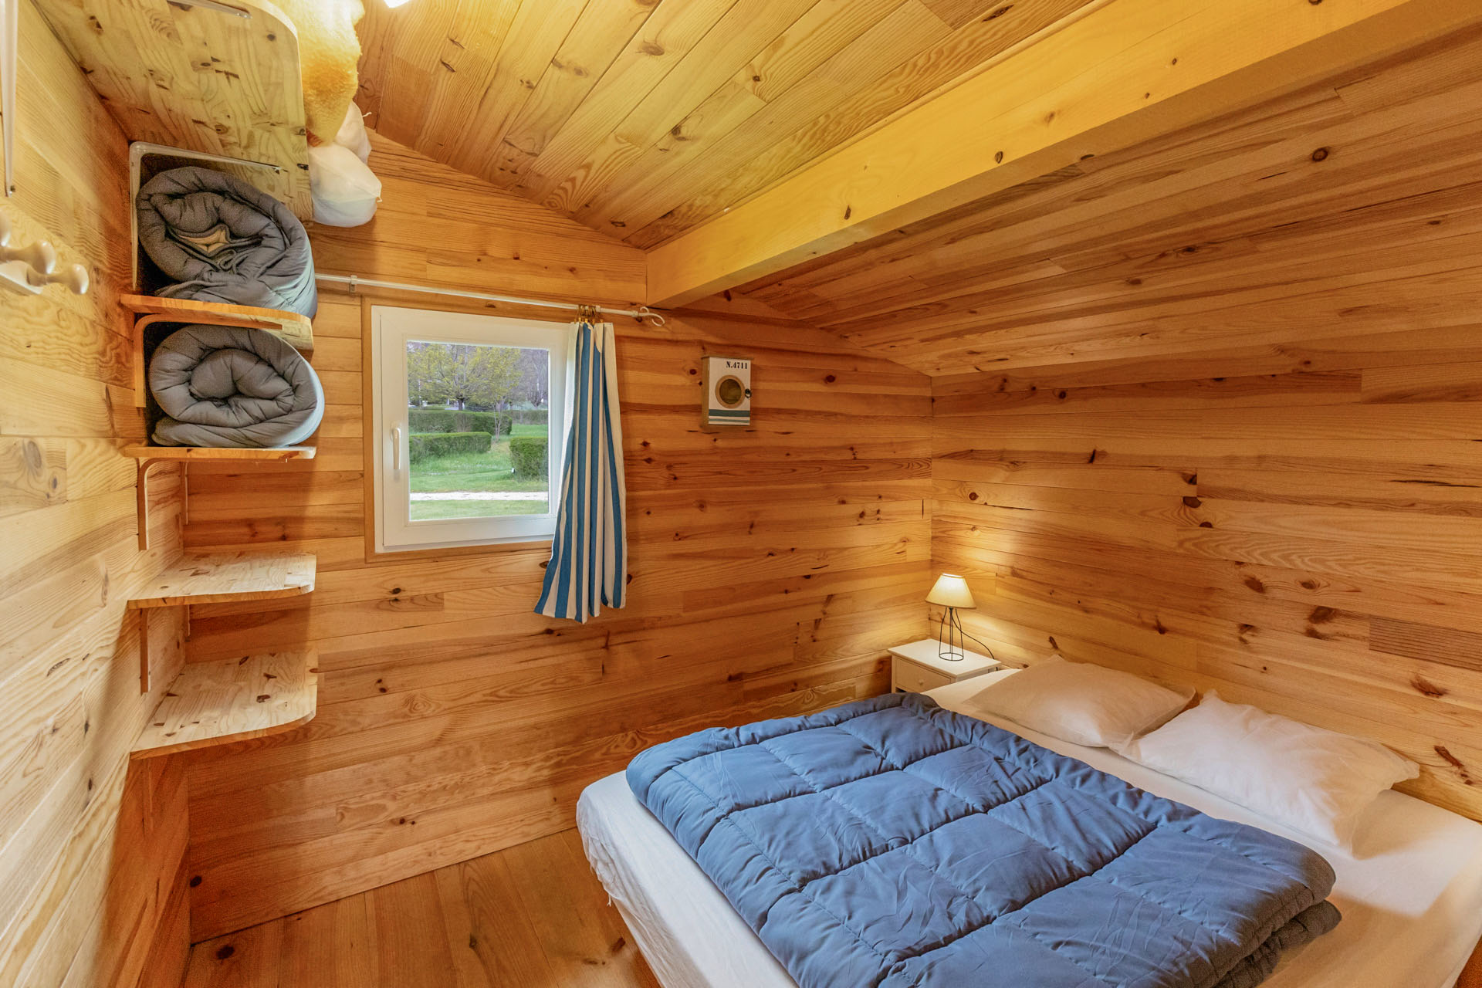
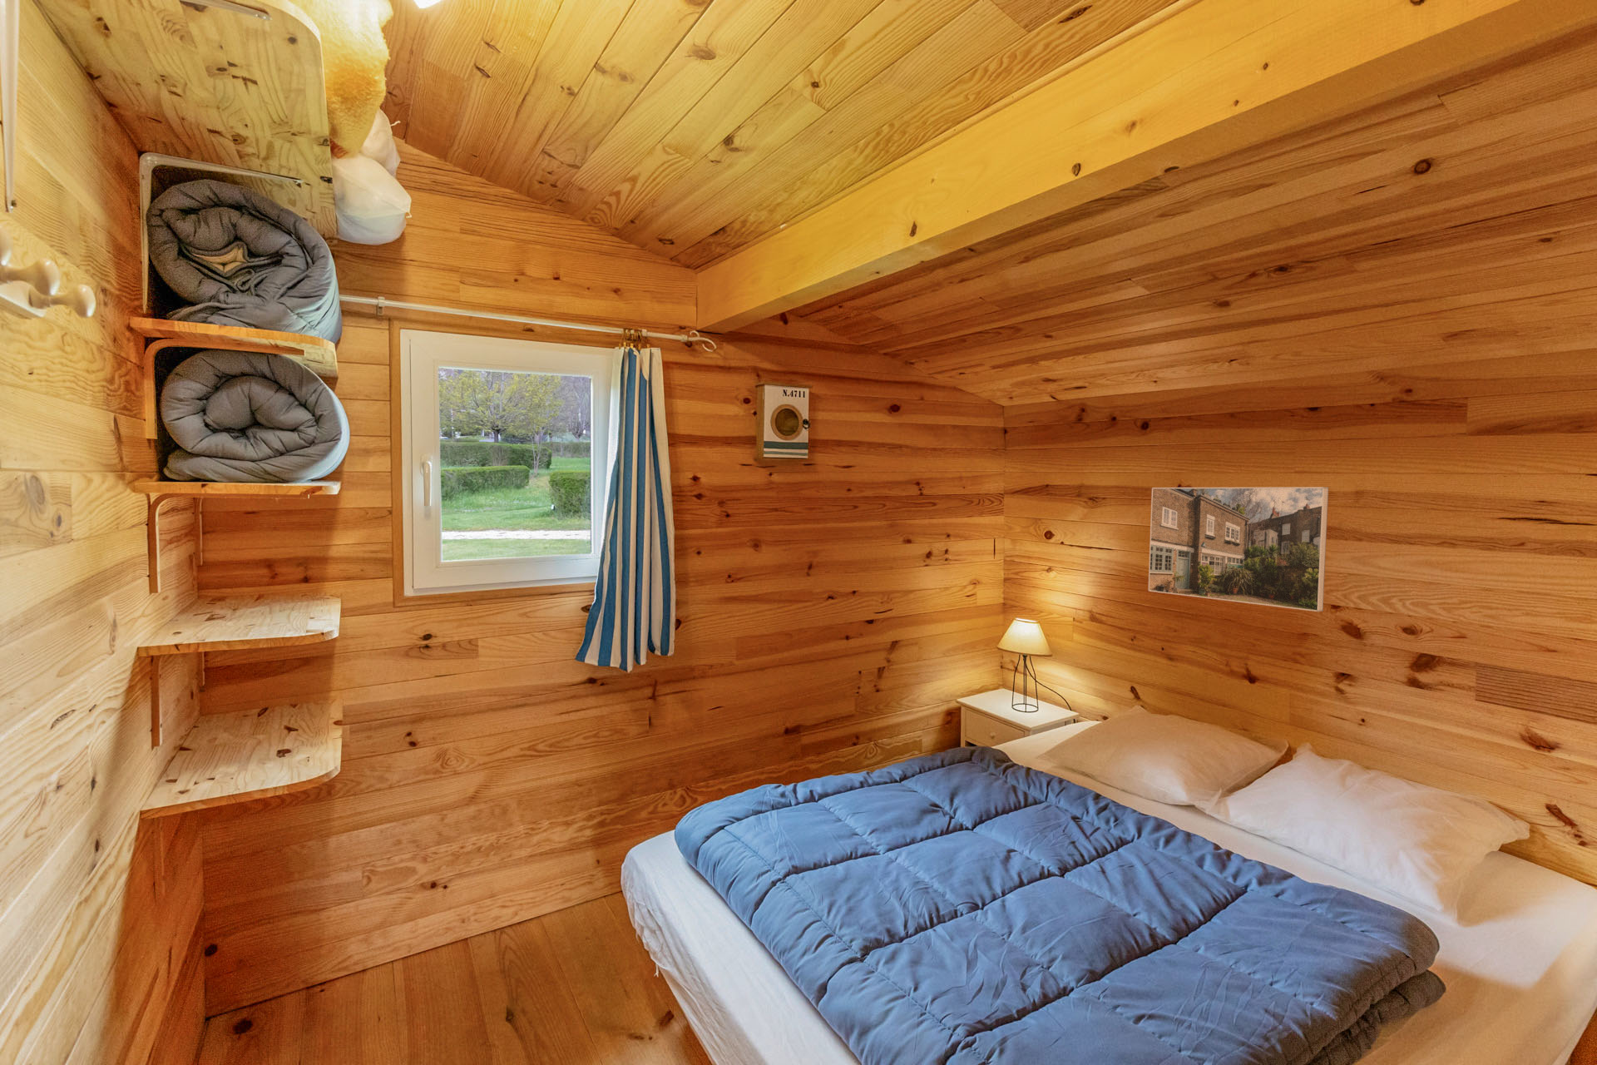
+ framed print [1148,486,1330,612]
